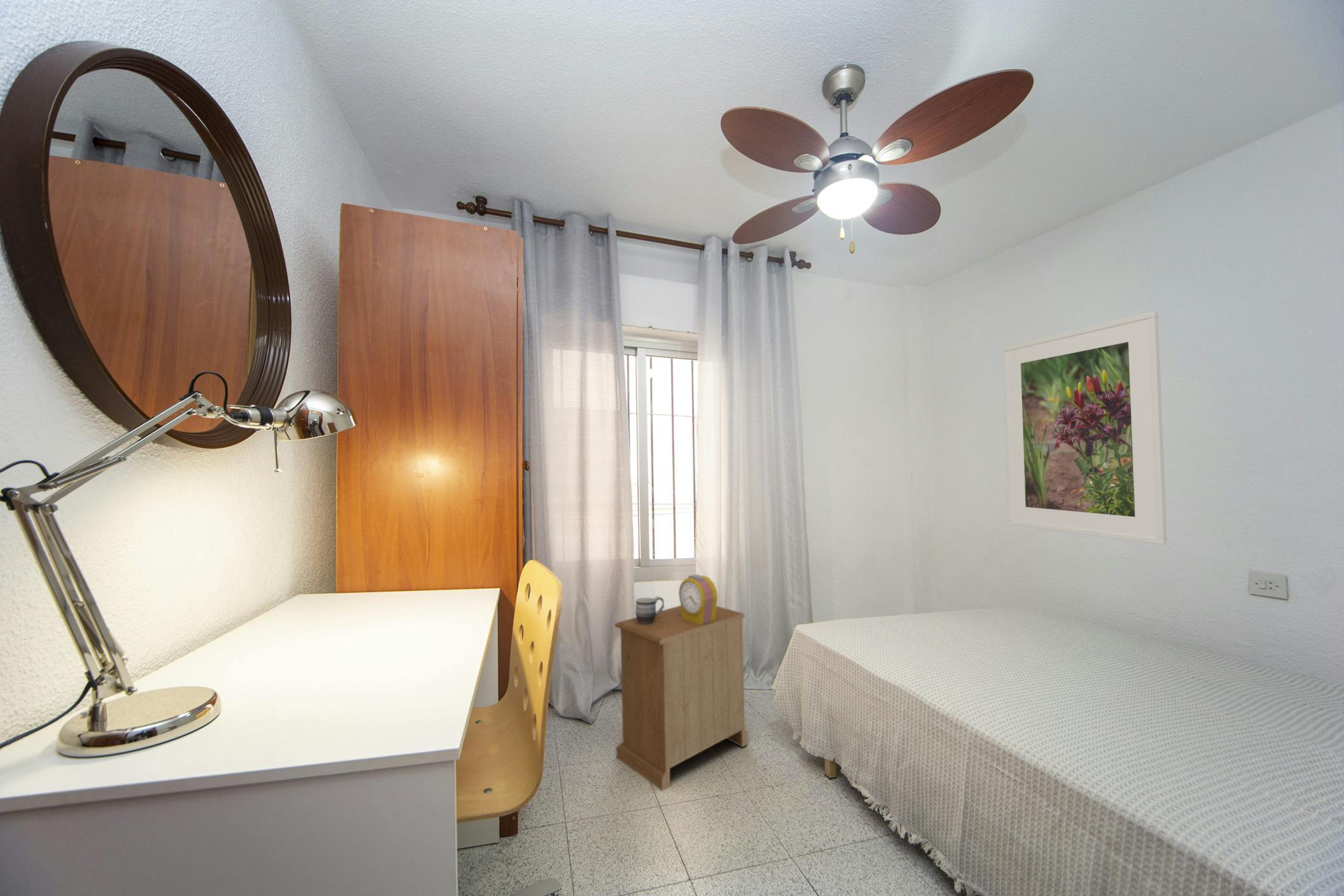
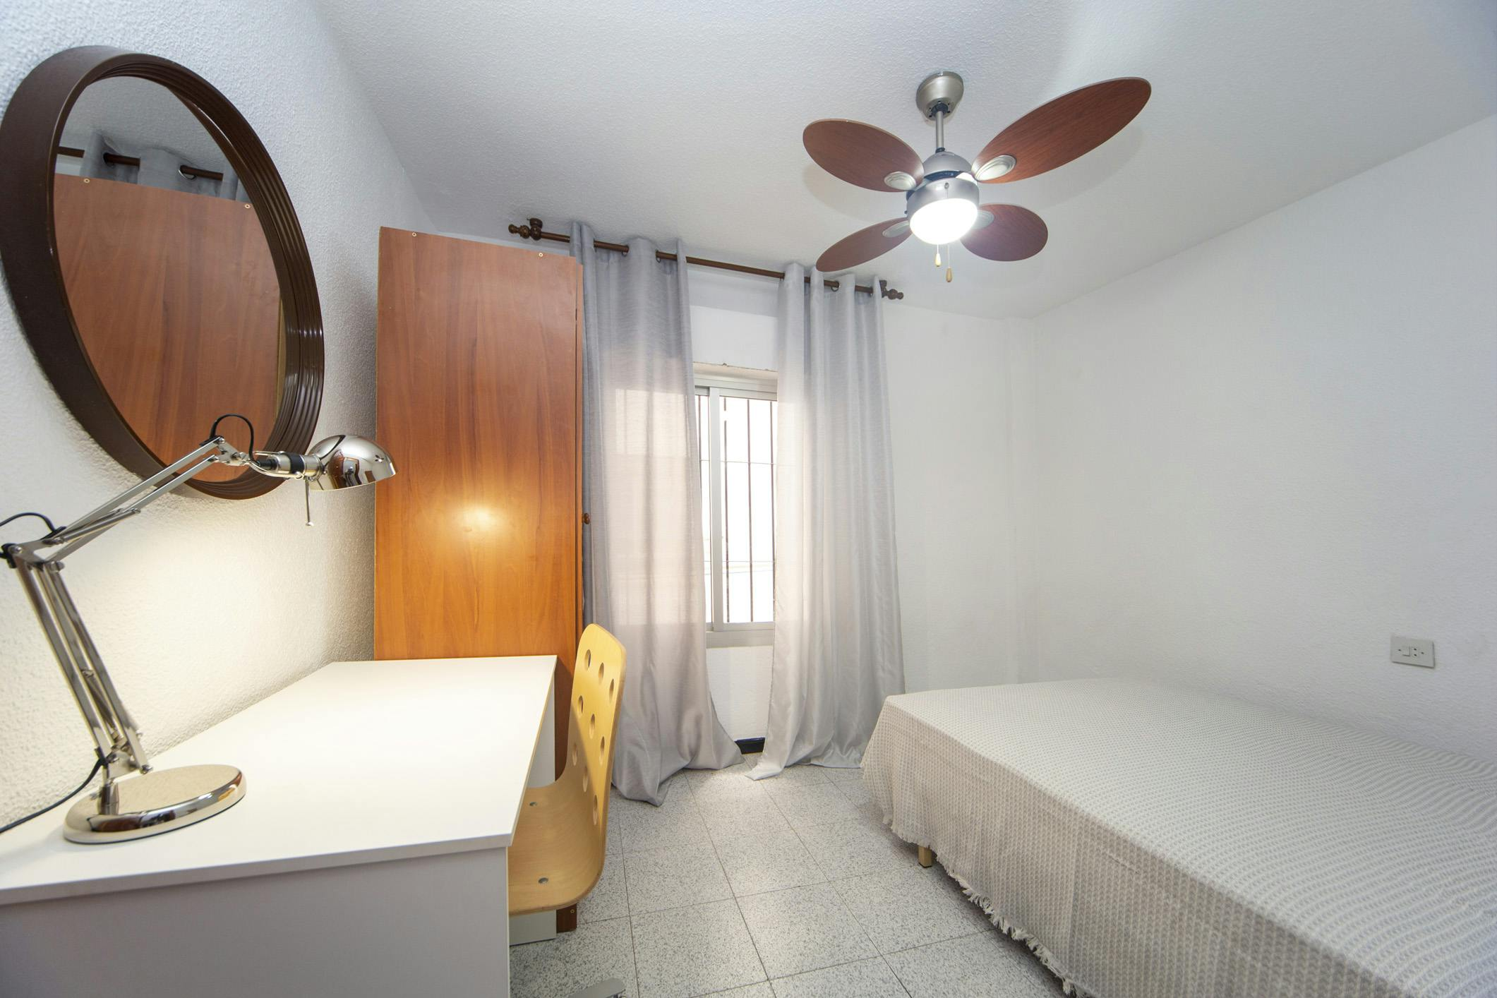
- mug [635,596,665,624]
- nightstand [614,605,749,791]
- alarm clock [678,574,719,625]
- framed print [1002,310,1168,546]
